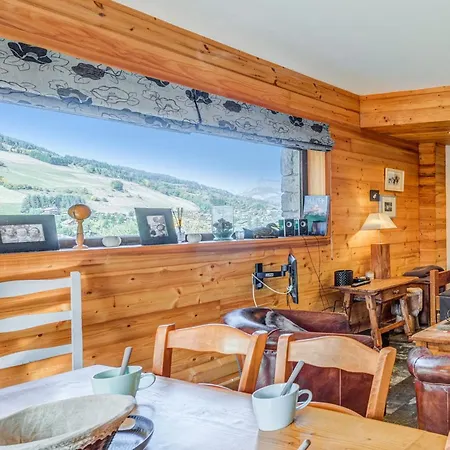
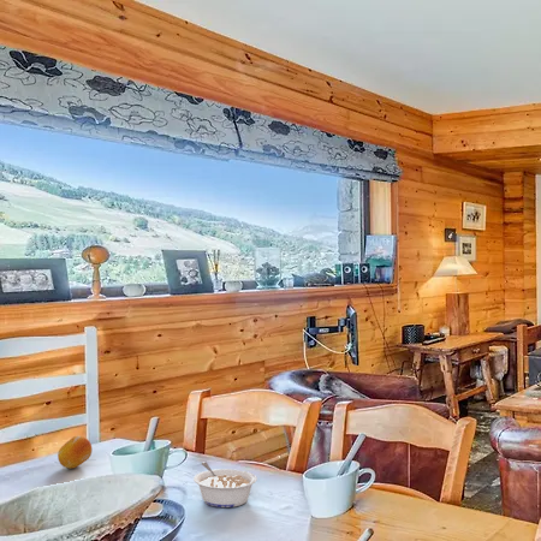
+ fruit [57,435,94,470]
+ legume [192,460,258,509]
